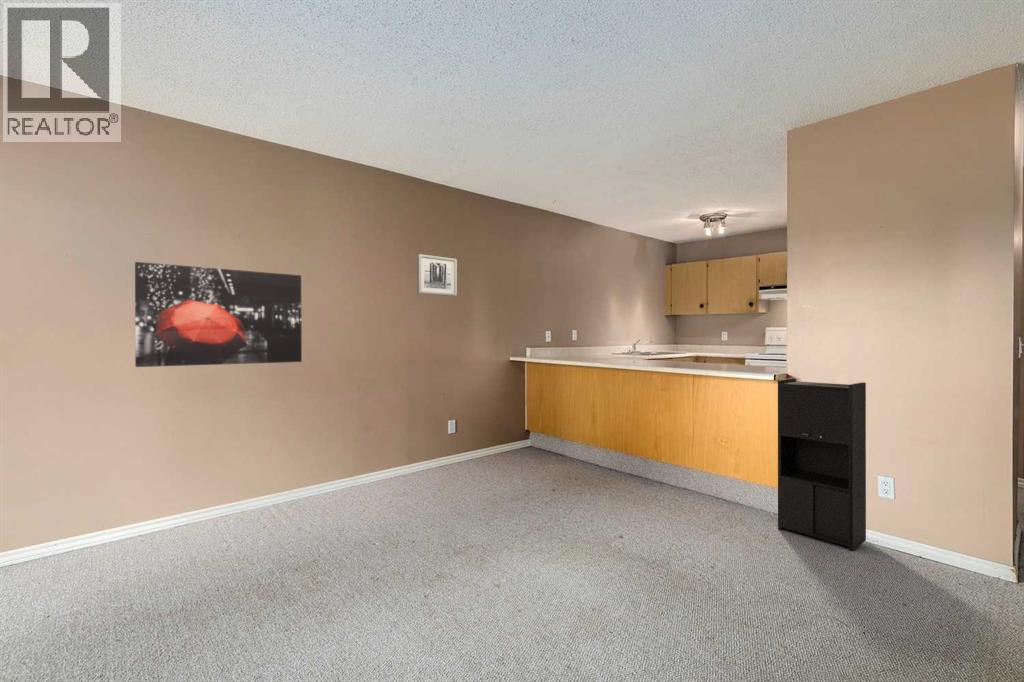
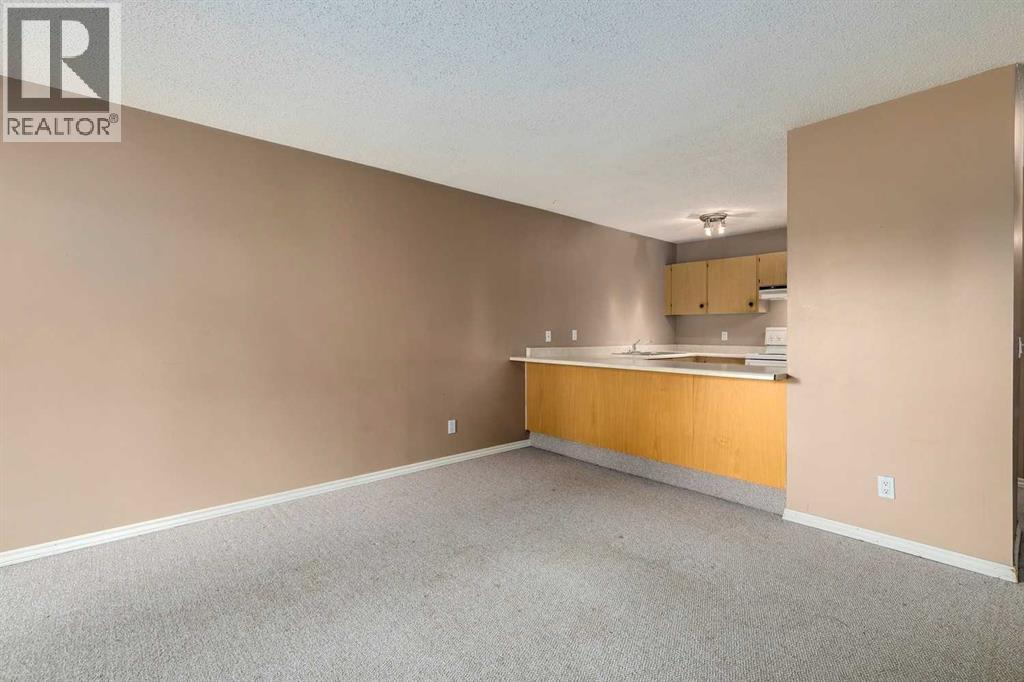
- wall art [134,261,303,368]
- wall art [416,253,458,297]
- cabinet [777,377,867,552]
